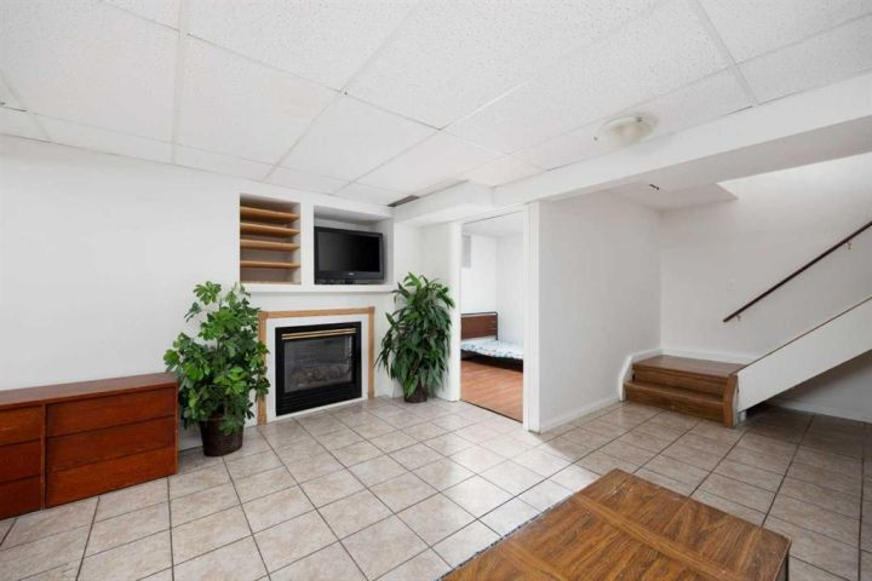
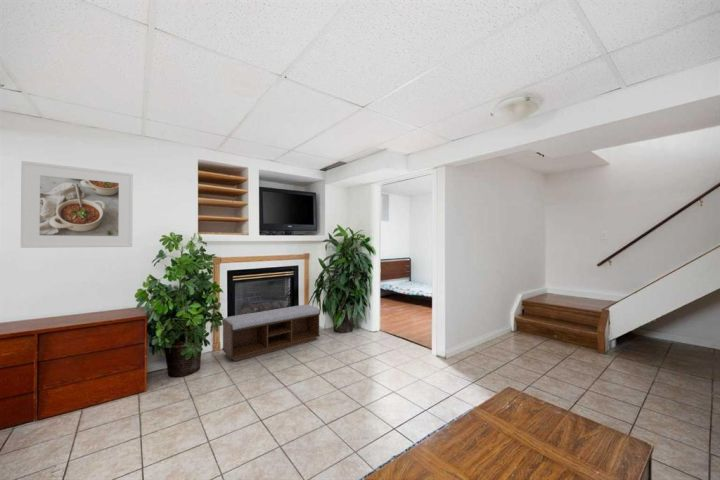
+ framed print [20,160,134,249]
+ bench [221,304,321,362]
